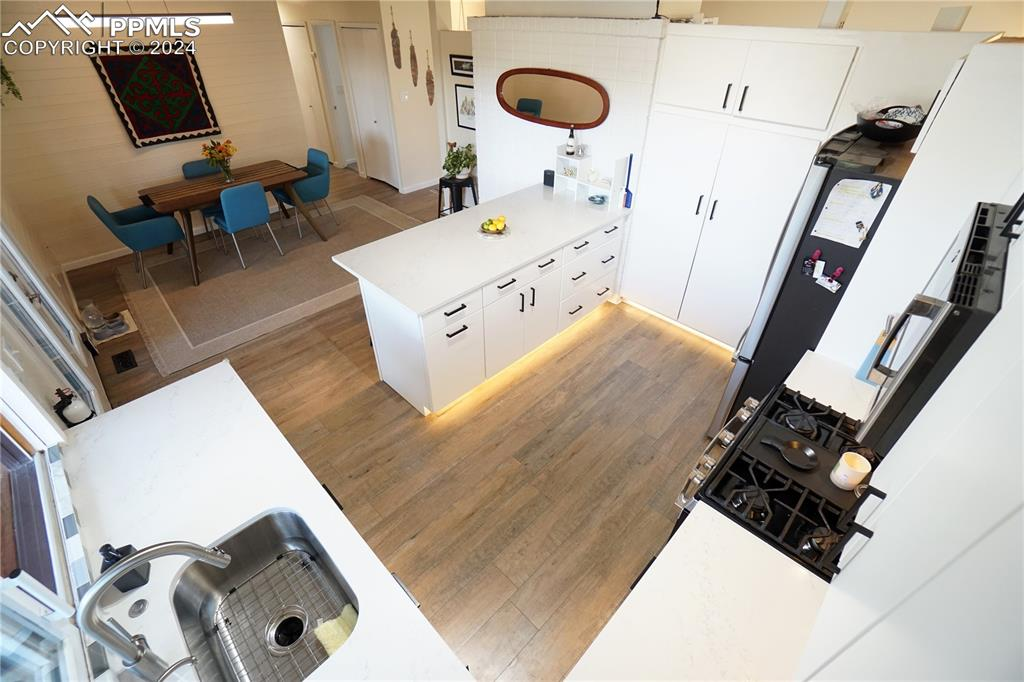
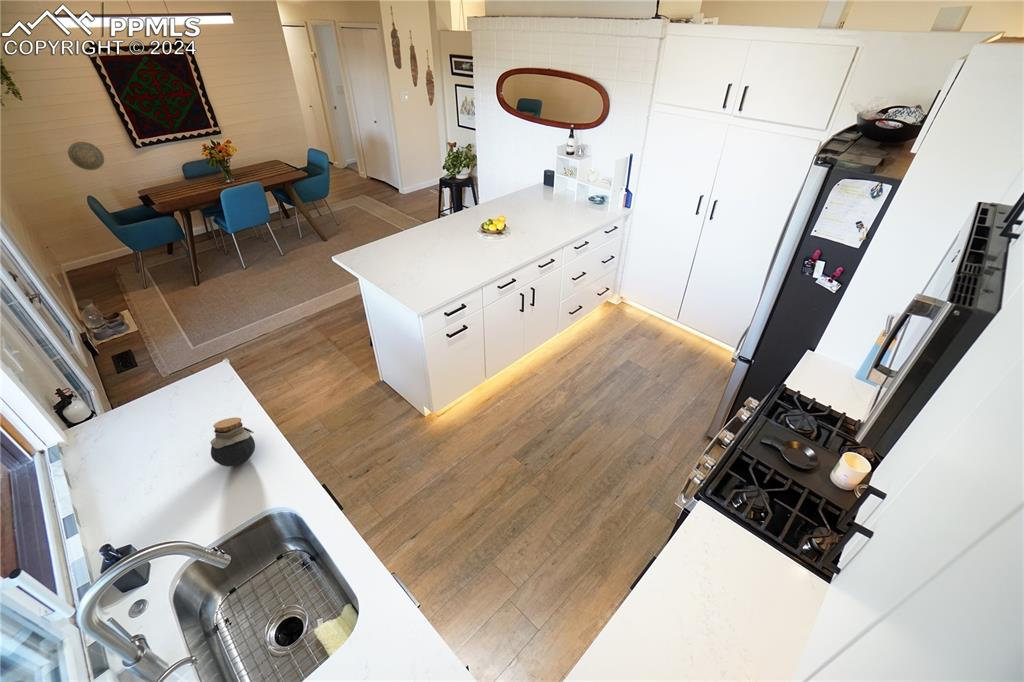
+ decorative plate [67,141,105,171]
+ jar [209,417,256,468]
